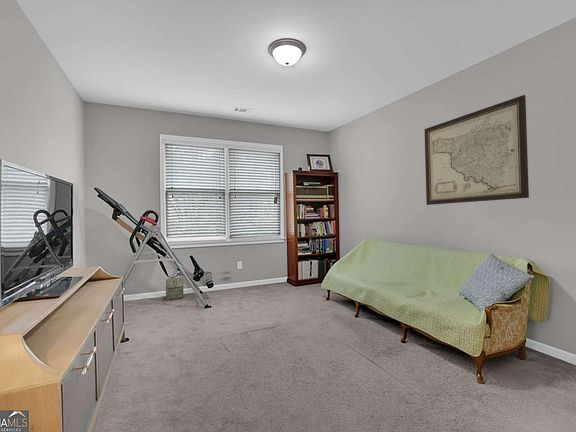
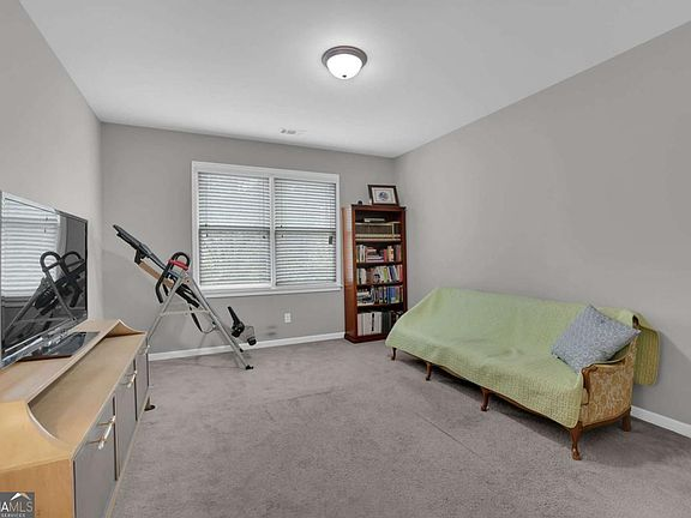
- bag [165,277,185,301]
- wall art [423,94,530,206]
